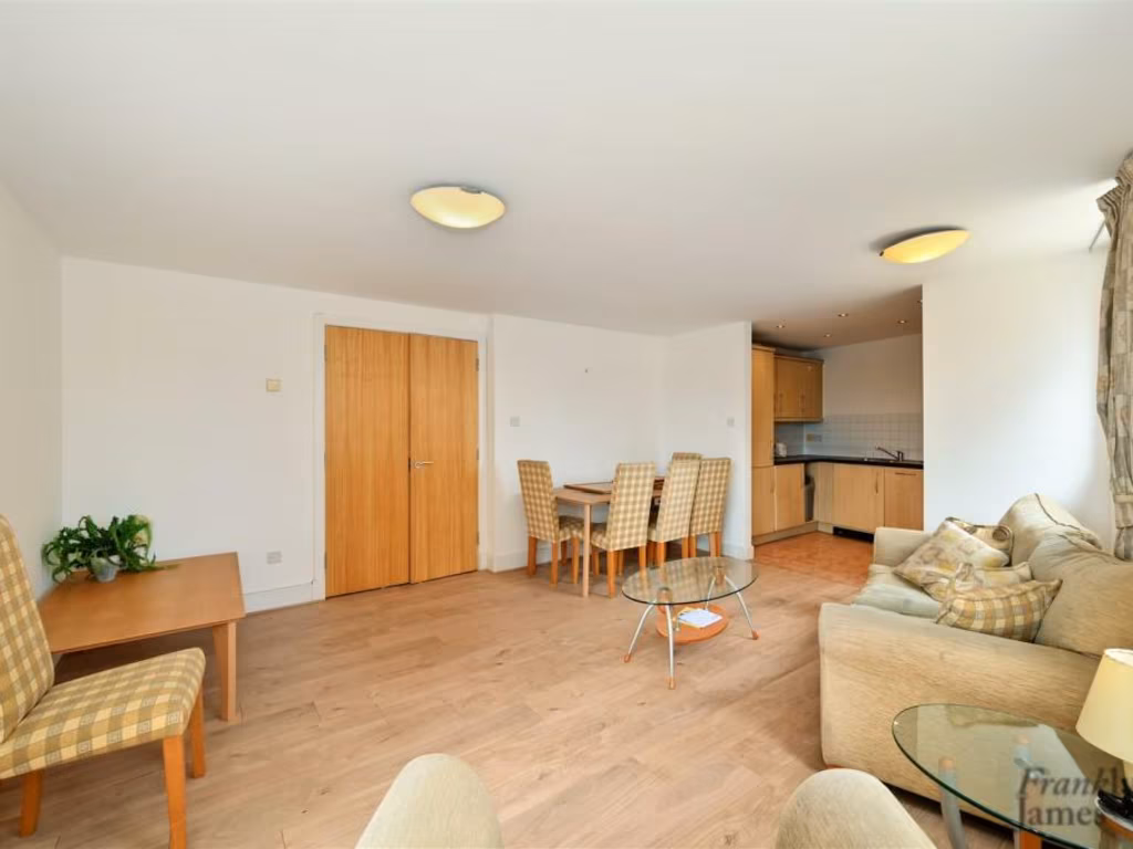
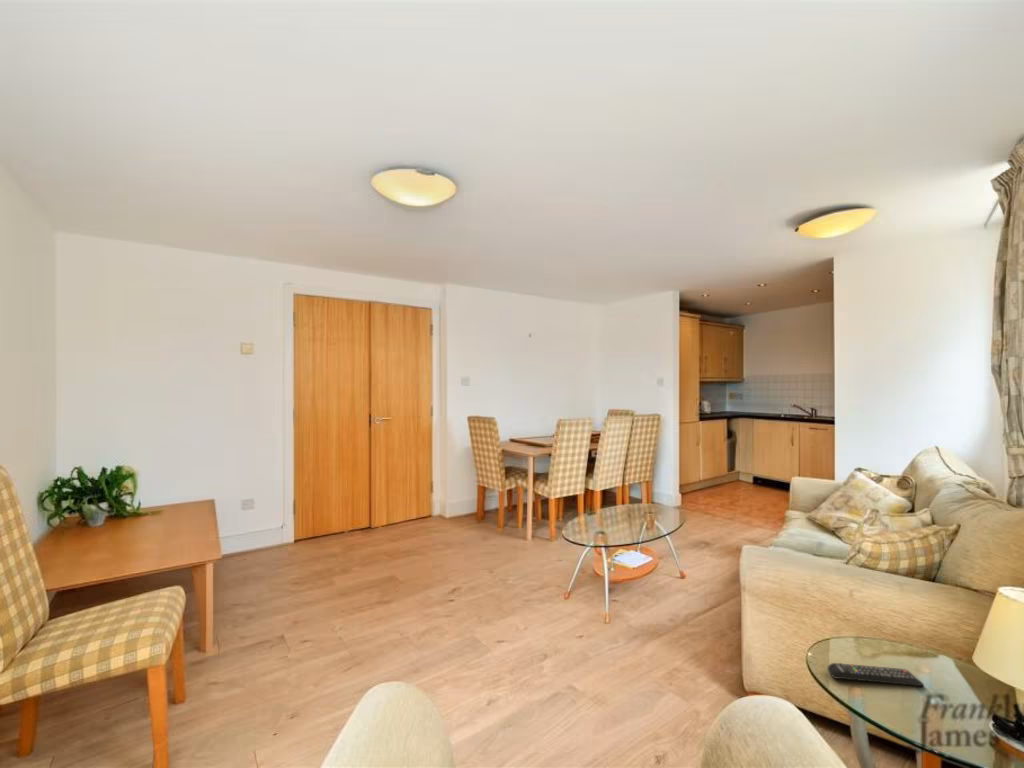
+ remote control [827,662,925,687]
